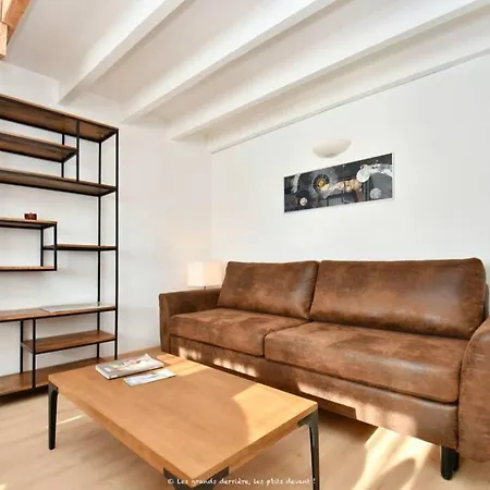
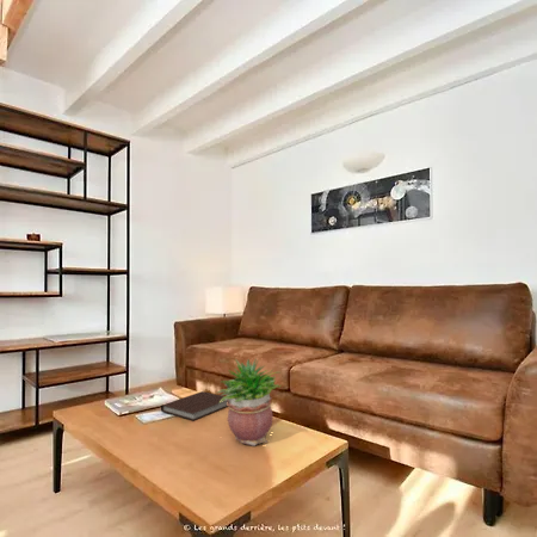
+ potted plant [216,357,283,448]
+ notebook [160,390,229,422]
